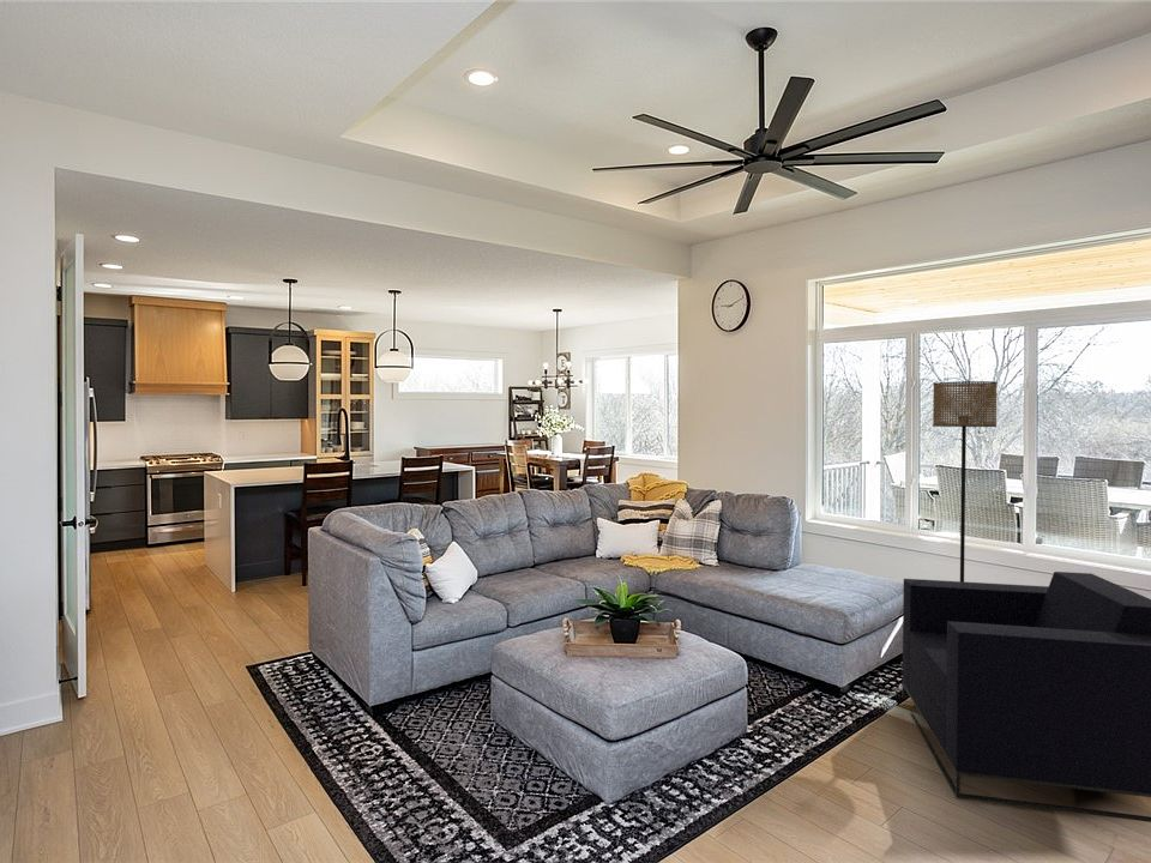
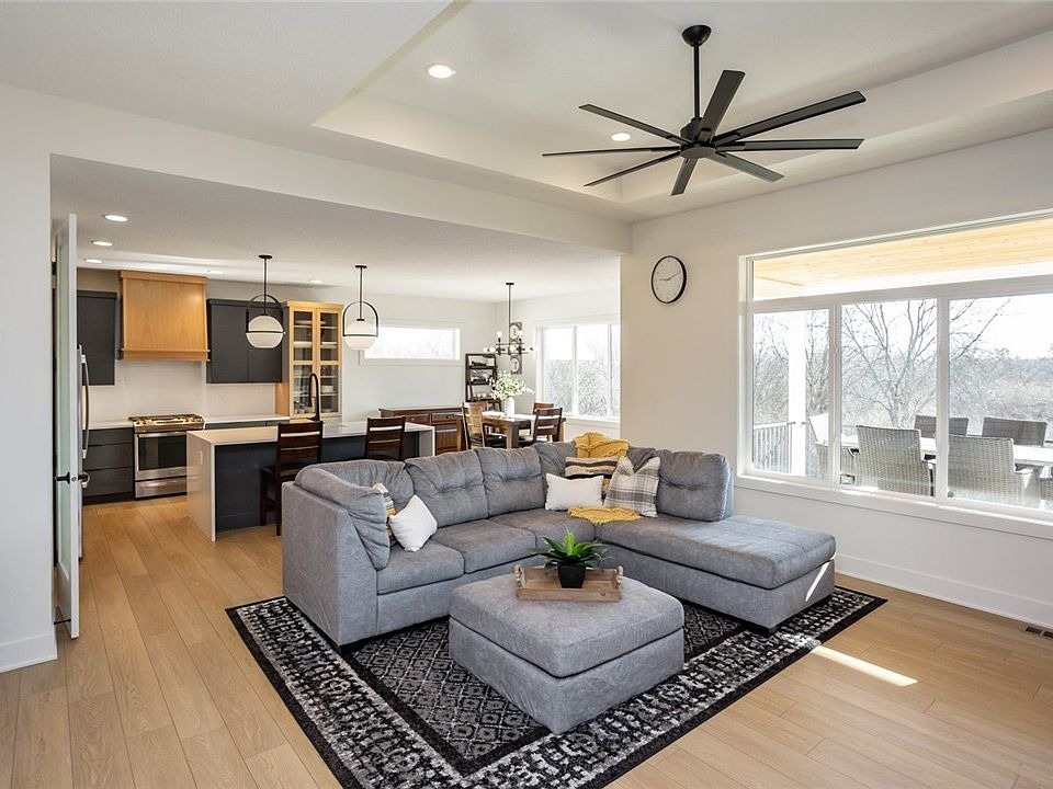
- armchair [900,571,1151,823]
- floor lamp [932,380,999,583]
